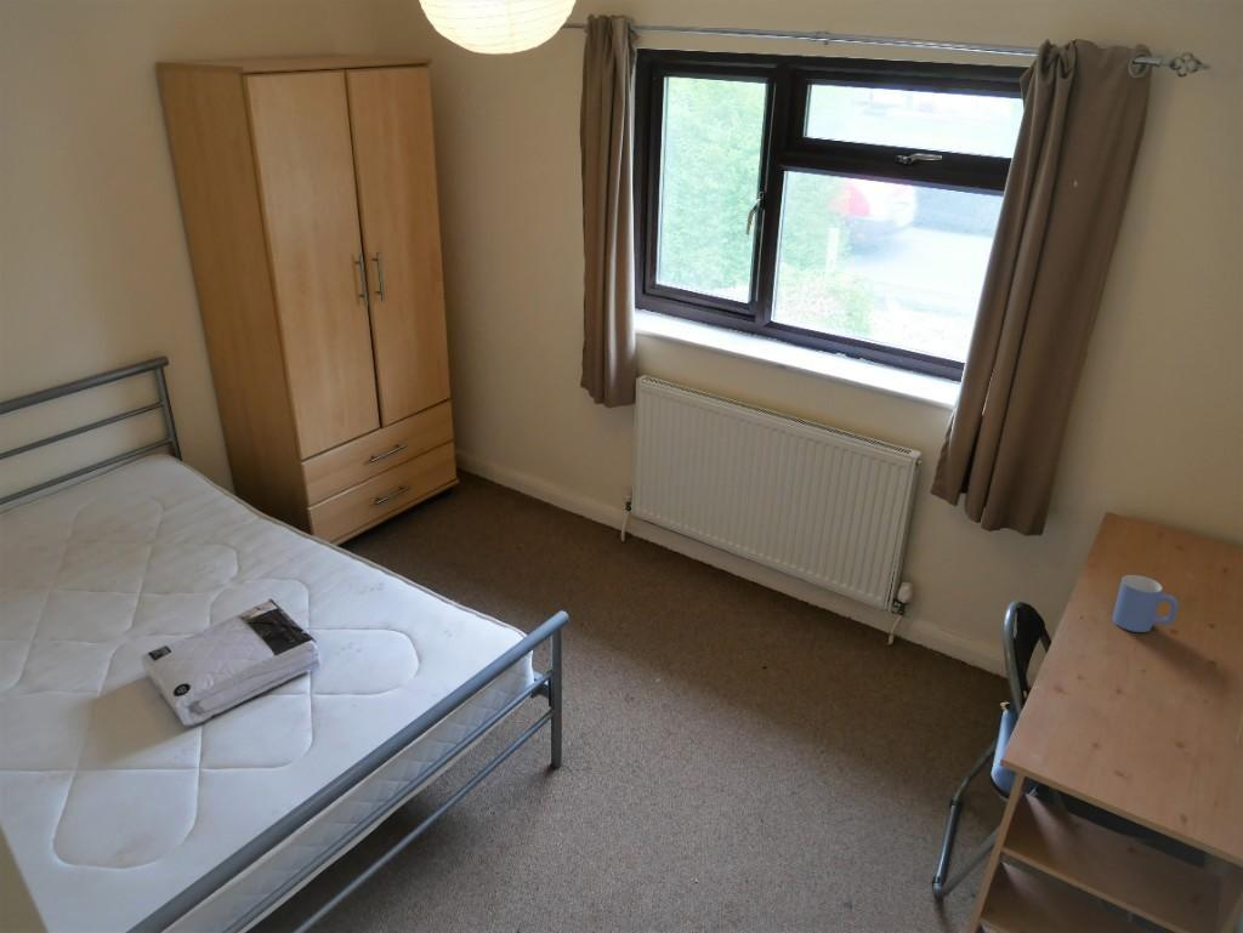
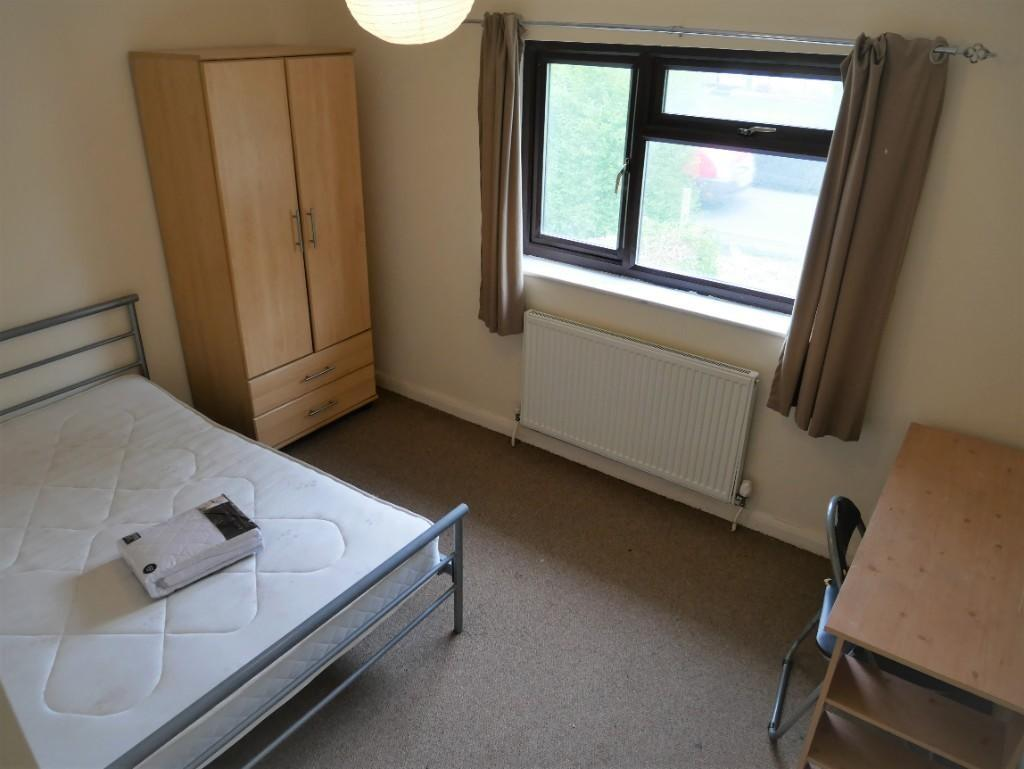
- mug [1111,574,1180,633]
